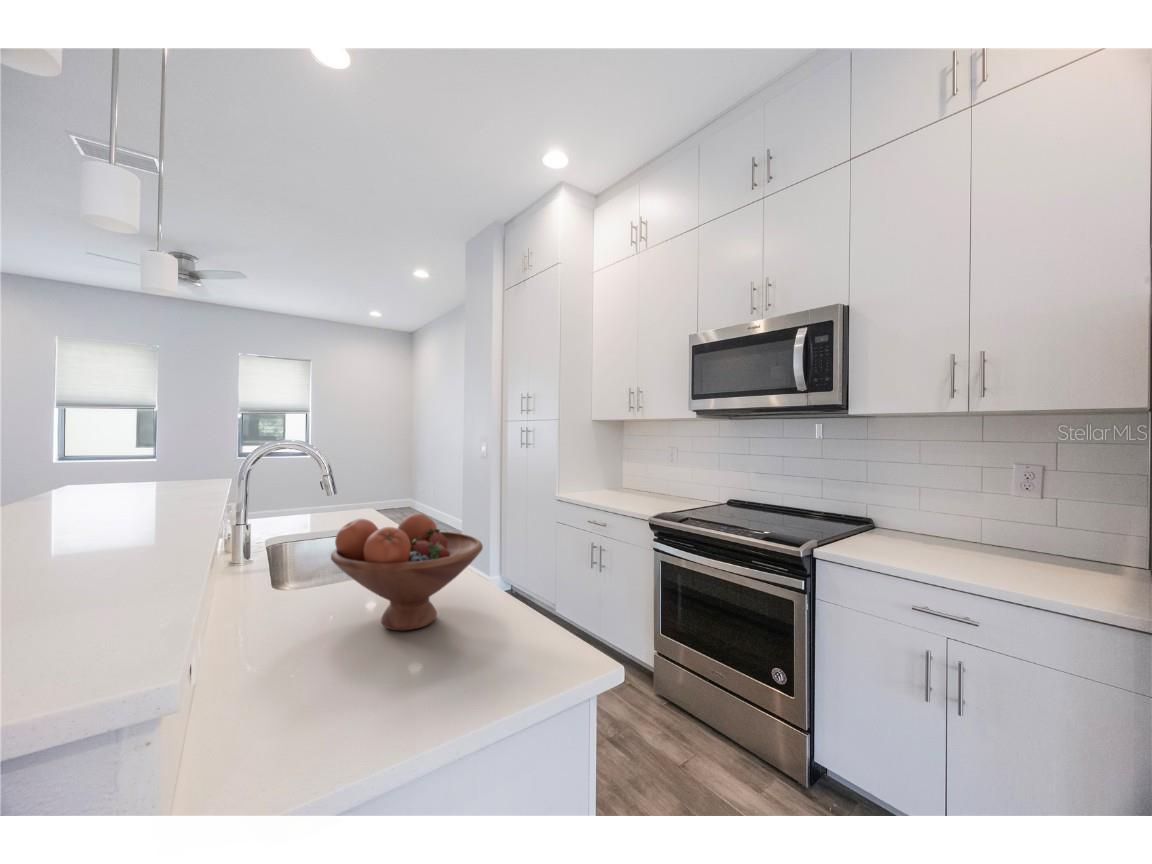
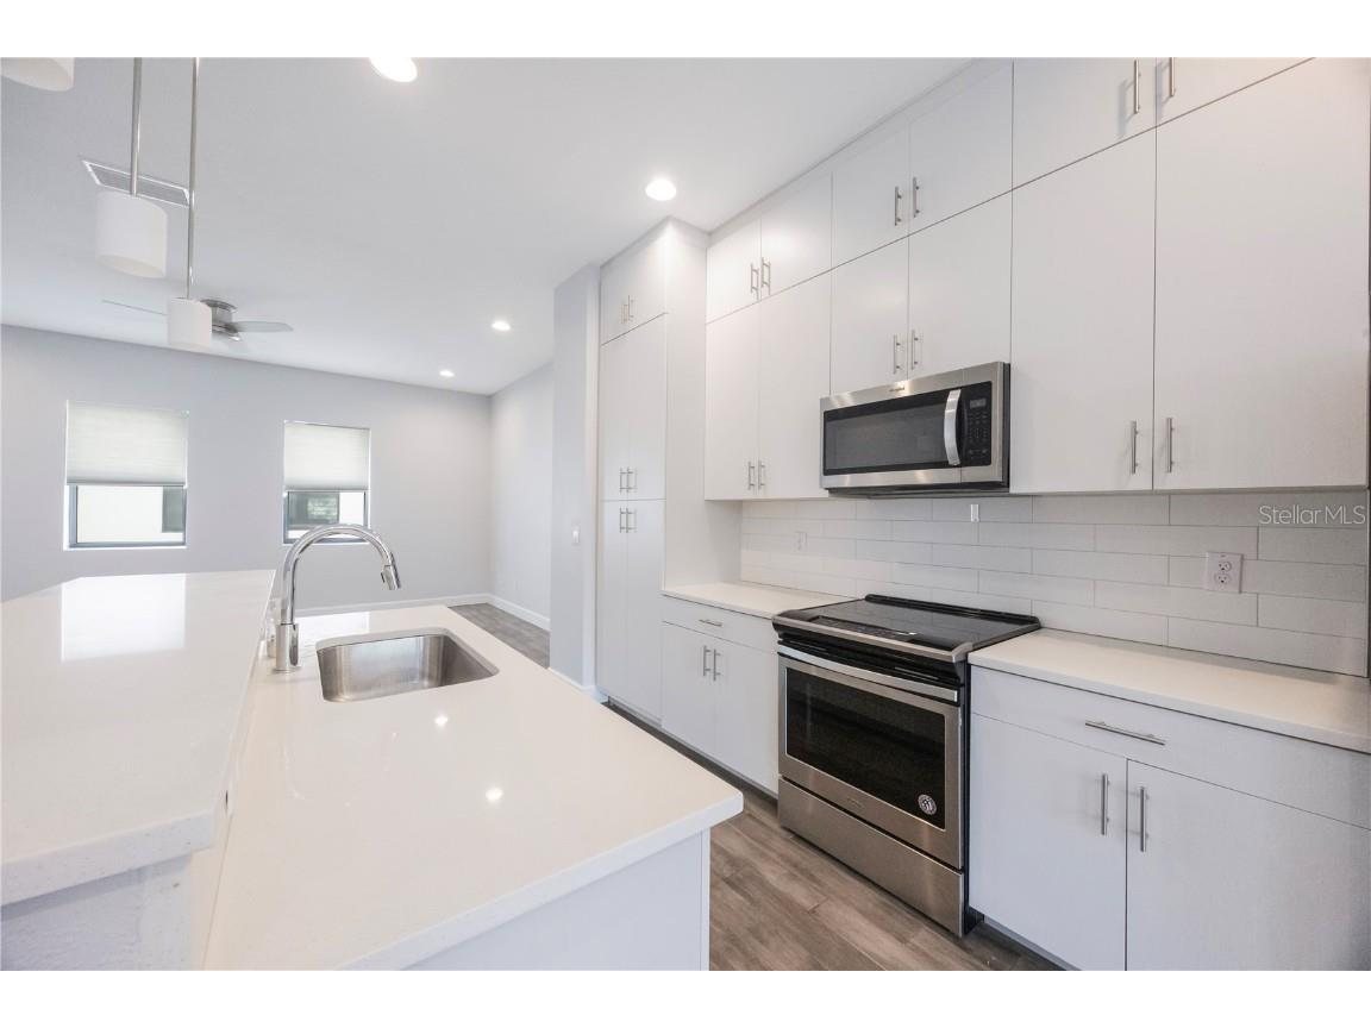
- fruit bowl [330,512,484,632]
